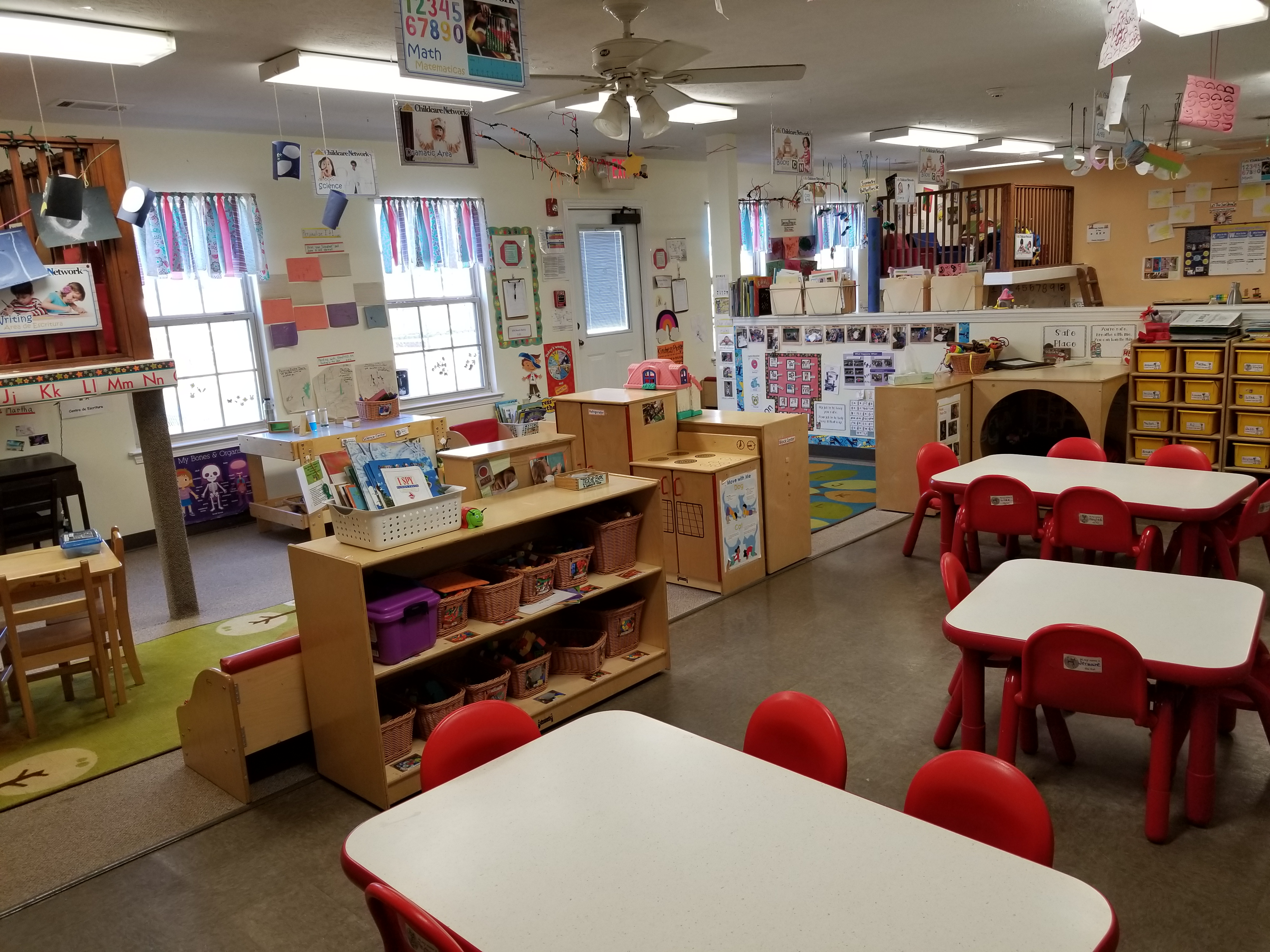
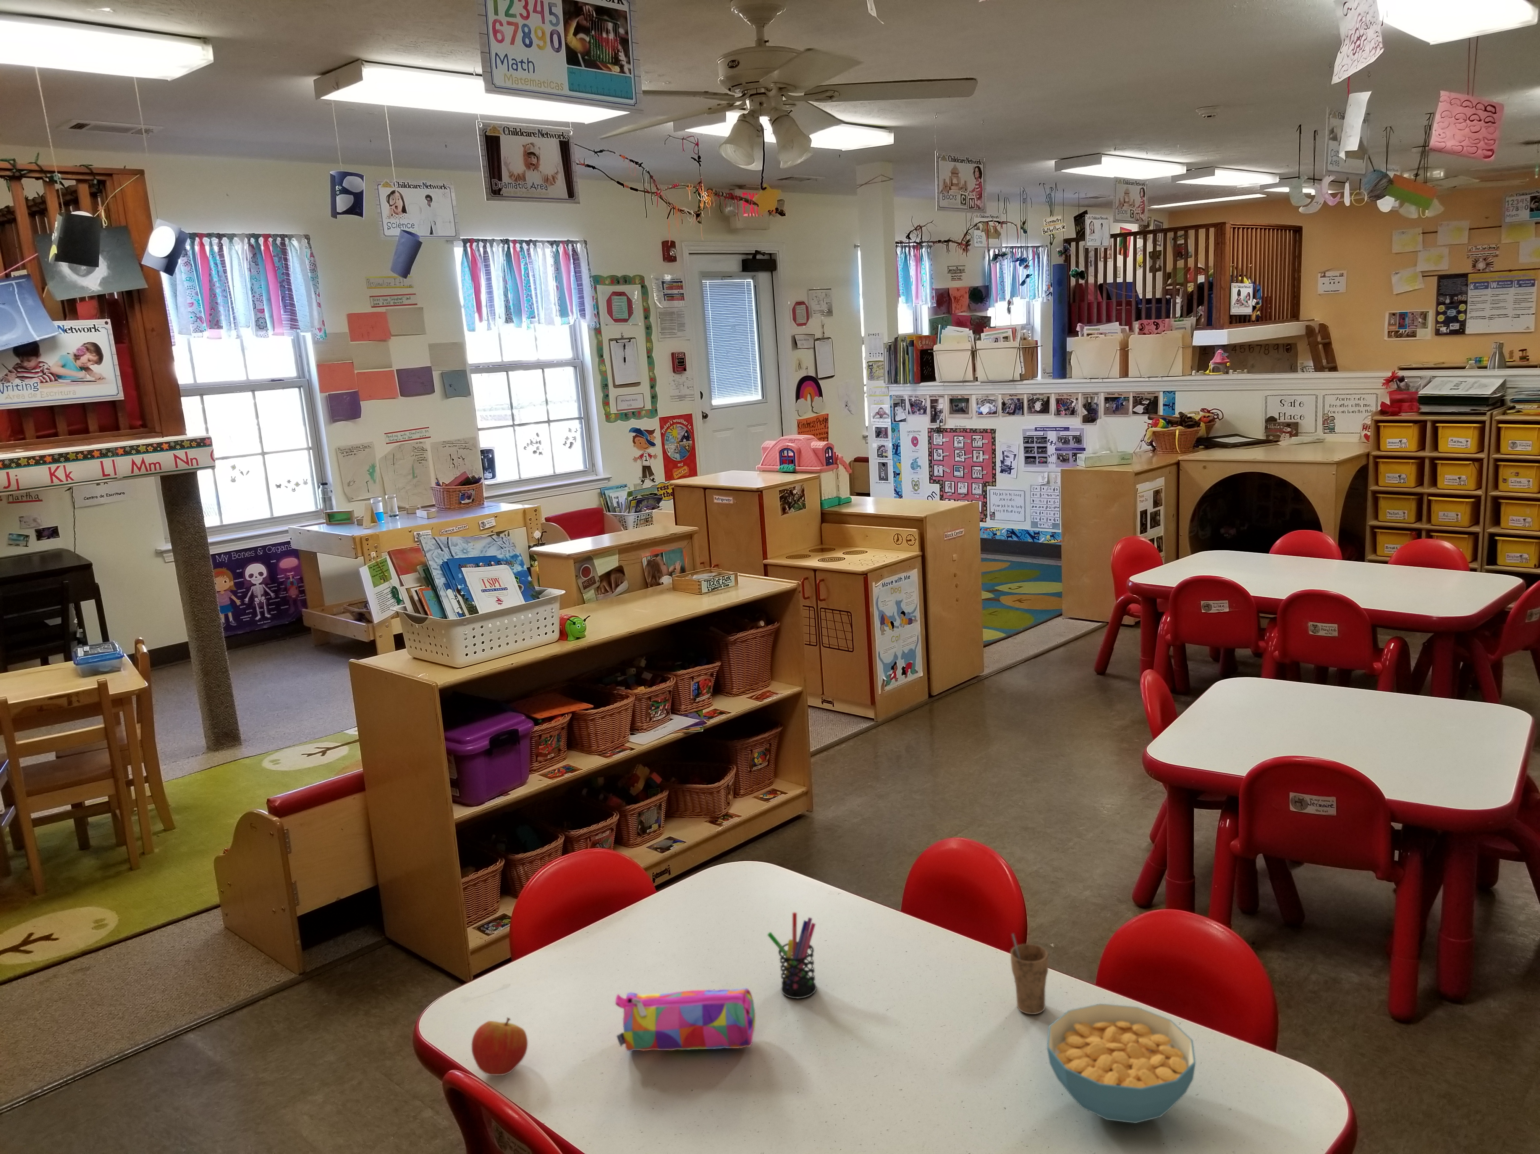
+ pencil case [615,988,755,1052]
+ pen holder [766,912,817,999]
+ cup [1010,933,1049,1015]
+ cereal bowl [1046,1004,1197,1124]
+ apple [472,1017,529,1075]
